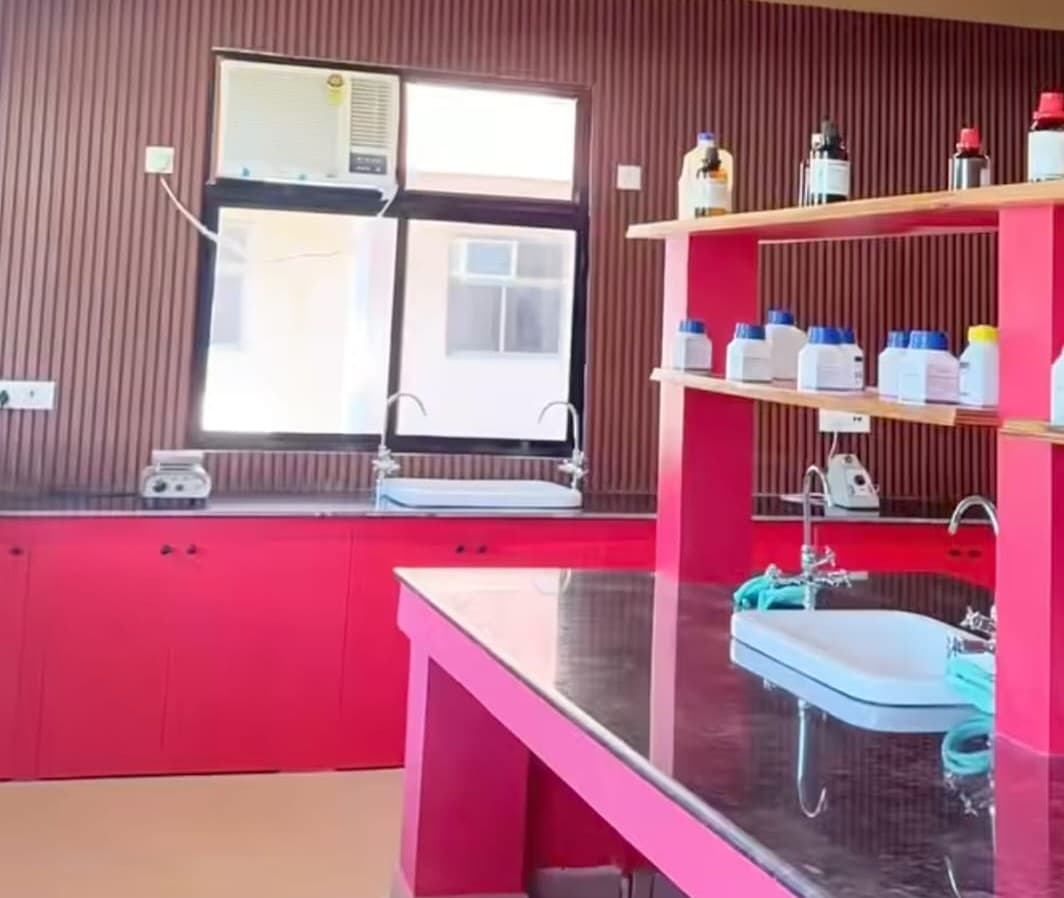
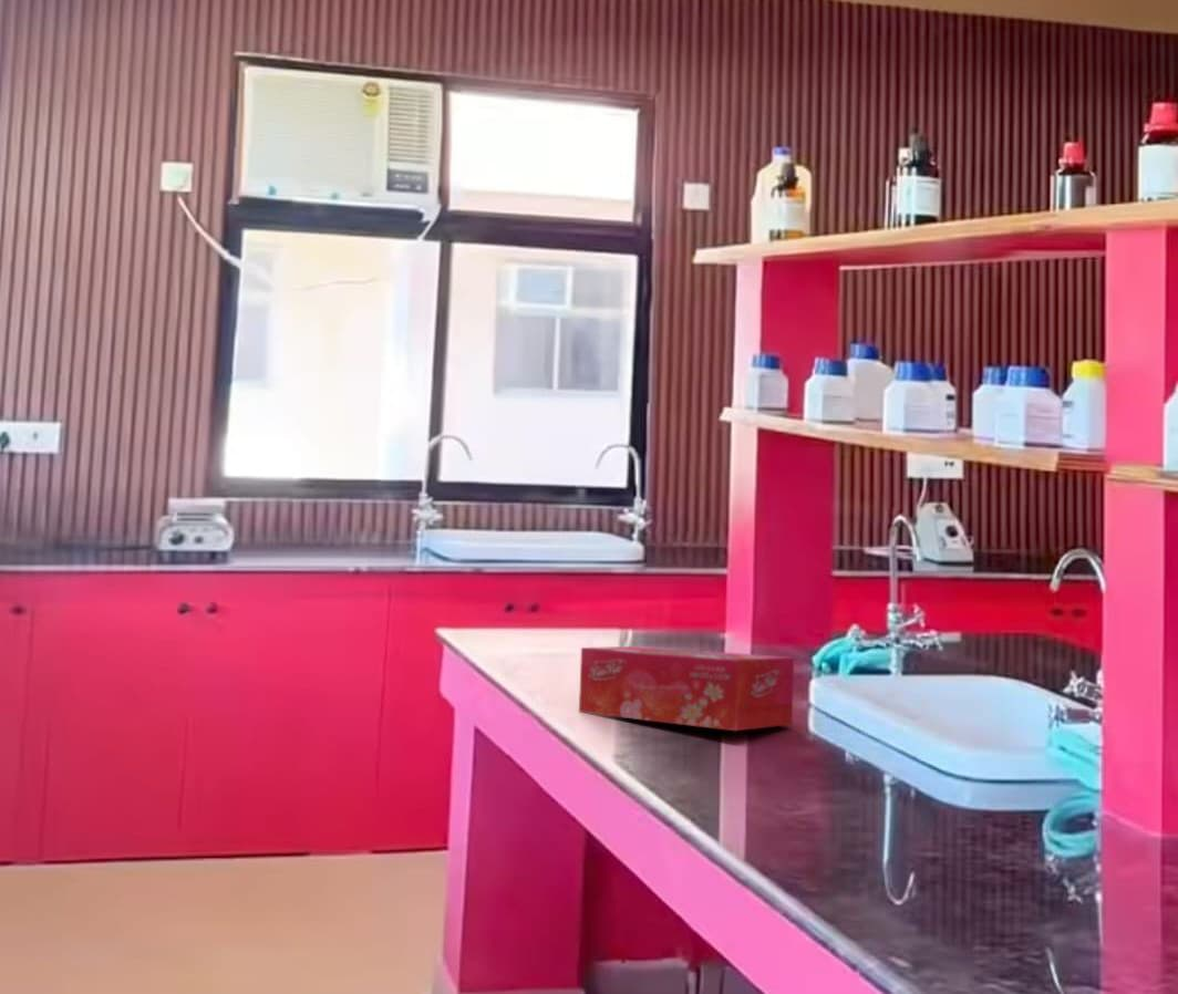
+ tissue box [578,645,795,732]
